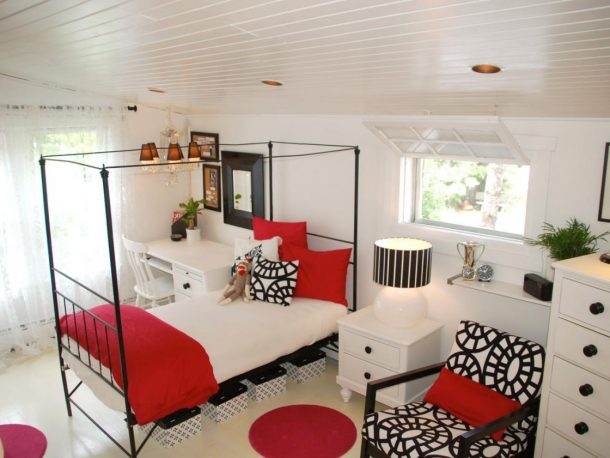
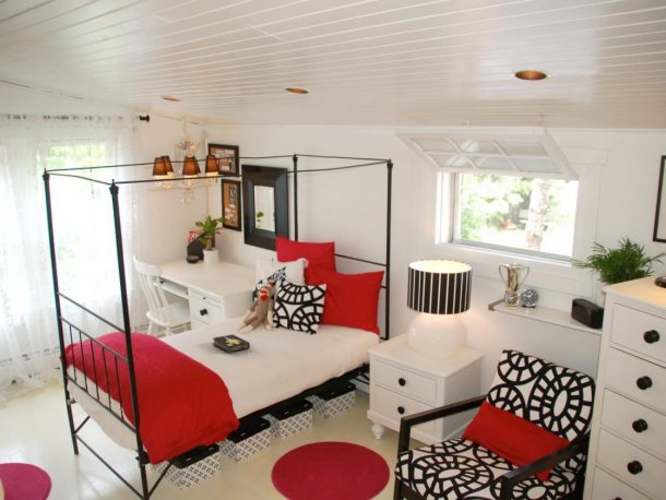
+ hardback book [212,333,251,355]
